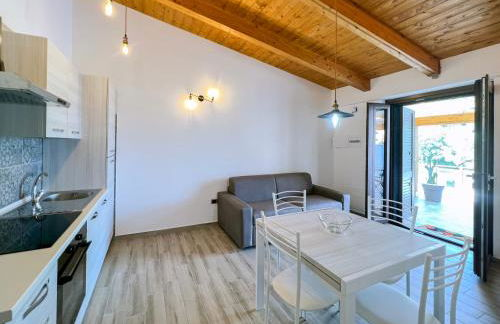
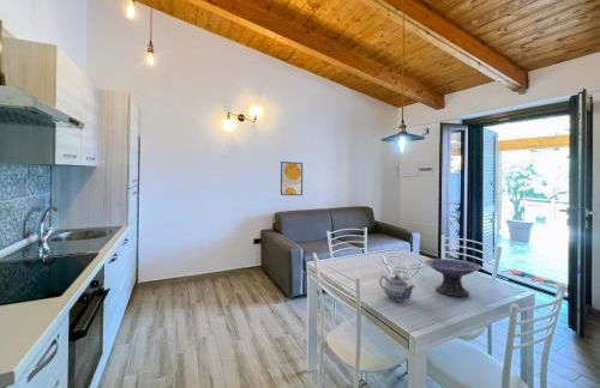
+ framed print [280,160,304,196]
+ decorative bowl [424,257,484,297]
+ teapot [378,274,416,303]
